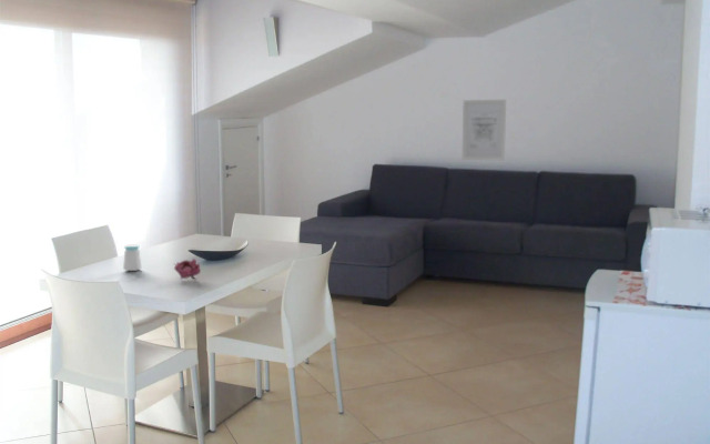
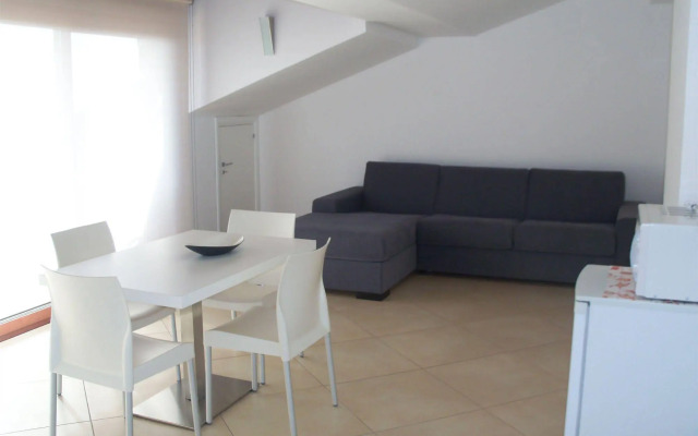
- salt shaker [122,243,142,272]
- wall art [462,99,507,162]
- flower [173,259,202,281]
